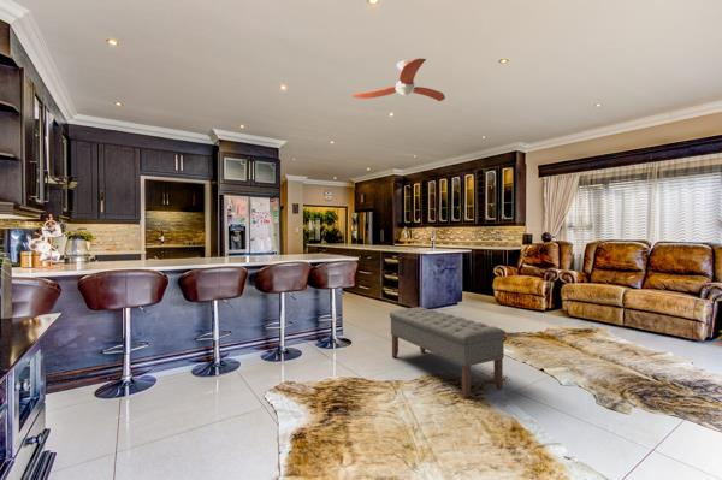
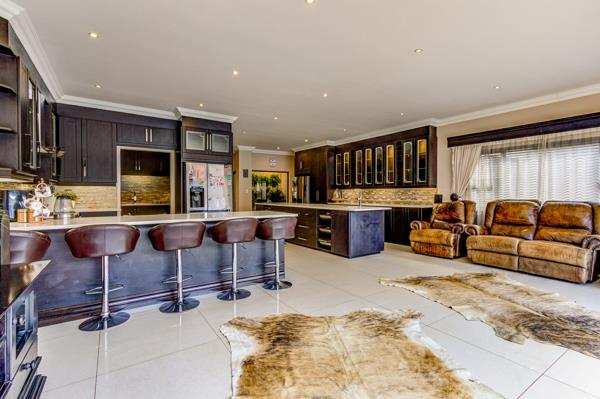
- ceiling fan [351,58,446,102]
- bench [389,306,507,398]
